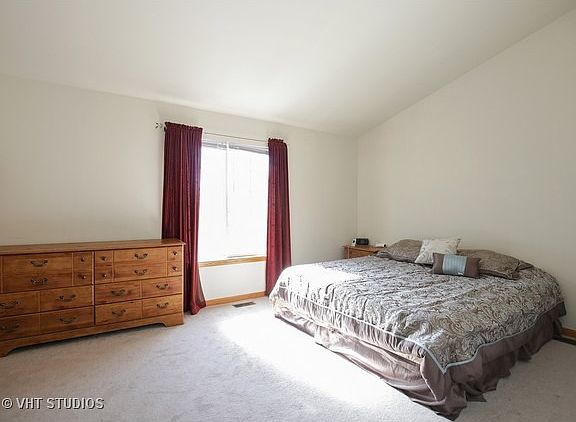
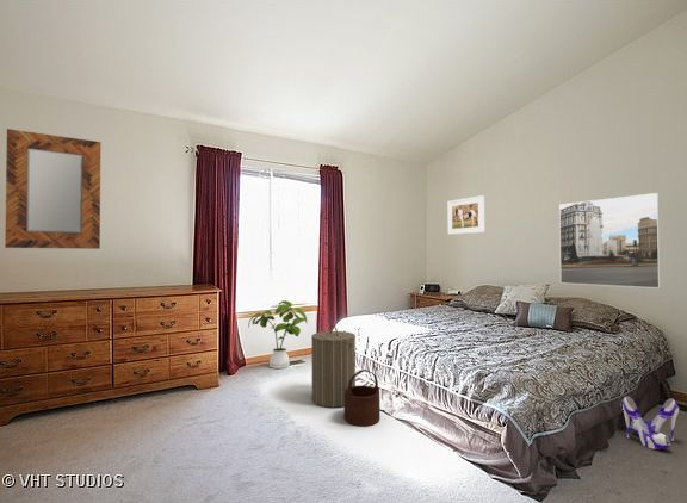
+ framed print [446,194,485,236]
+ wooden bucket [344,368,382,427]
+ laundry hamper [310,324,357,409]
+ home mirror [4,128,101,250]
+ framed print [558,192,662,290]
+ house plant [247,299,308,370]
+ shoe [621,396,680,451]
